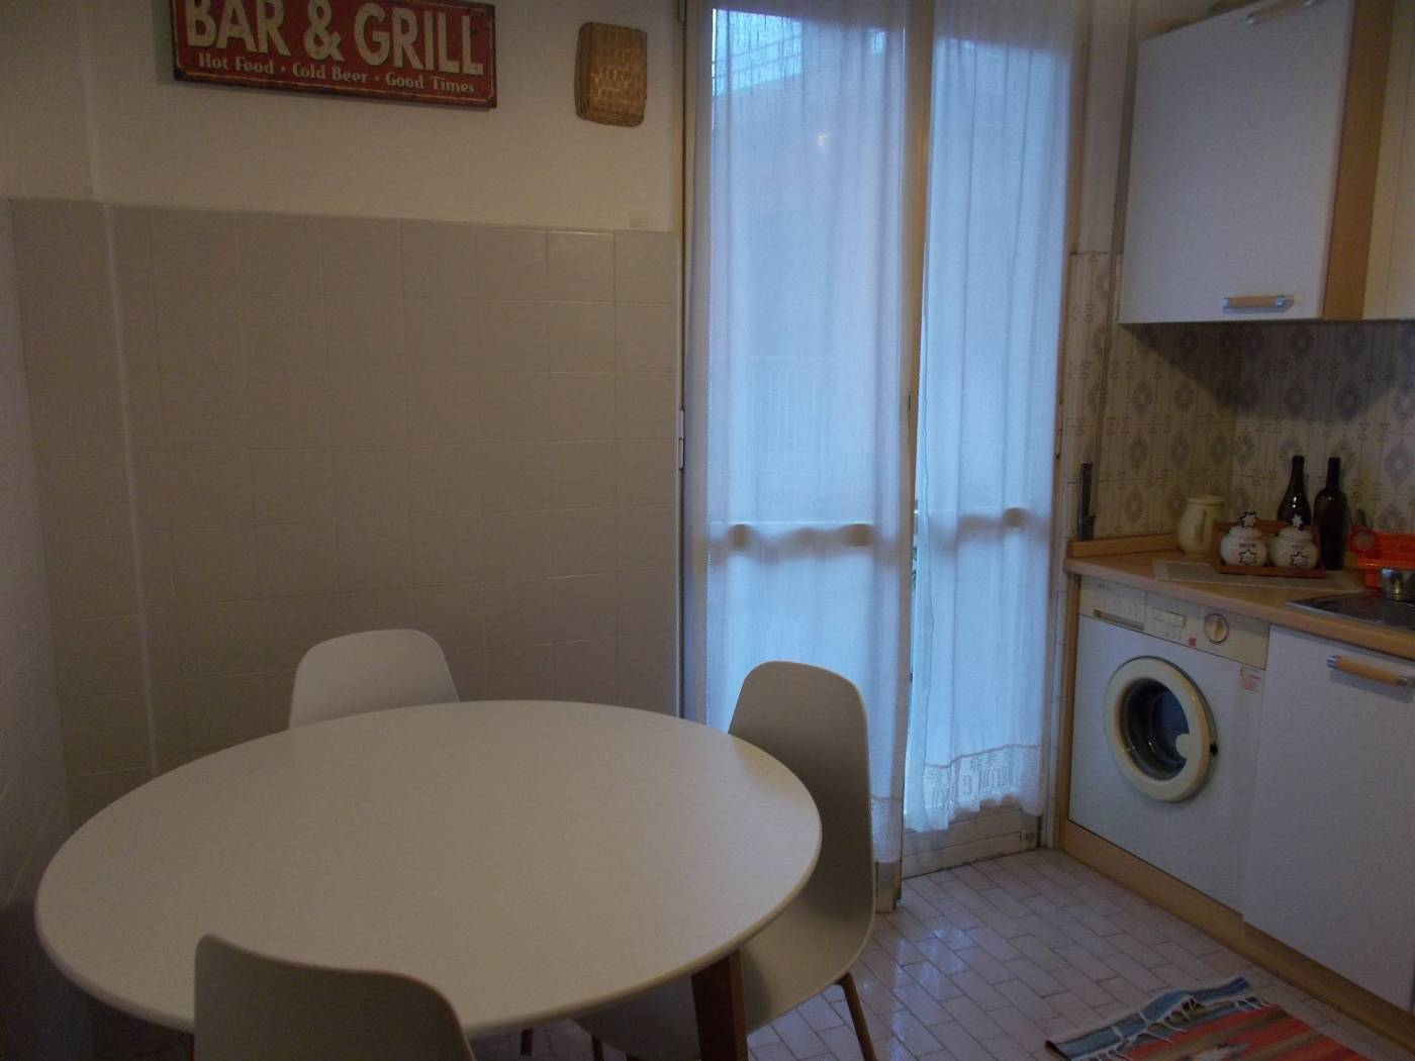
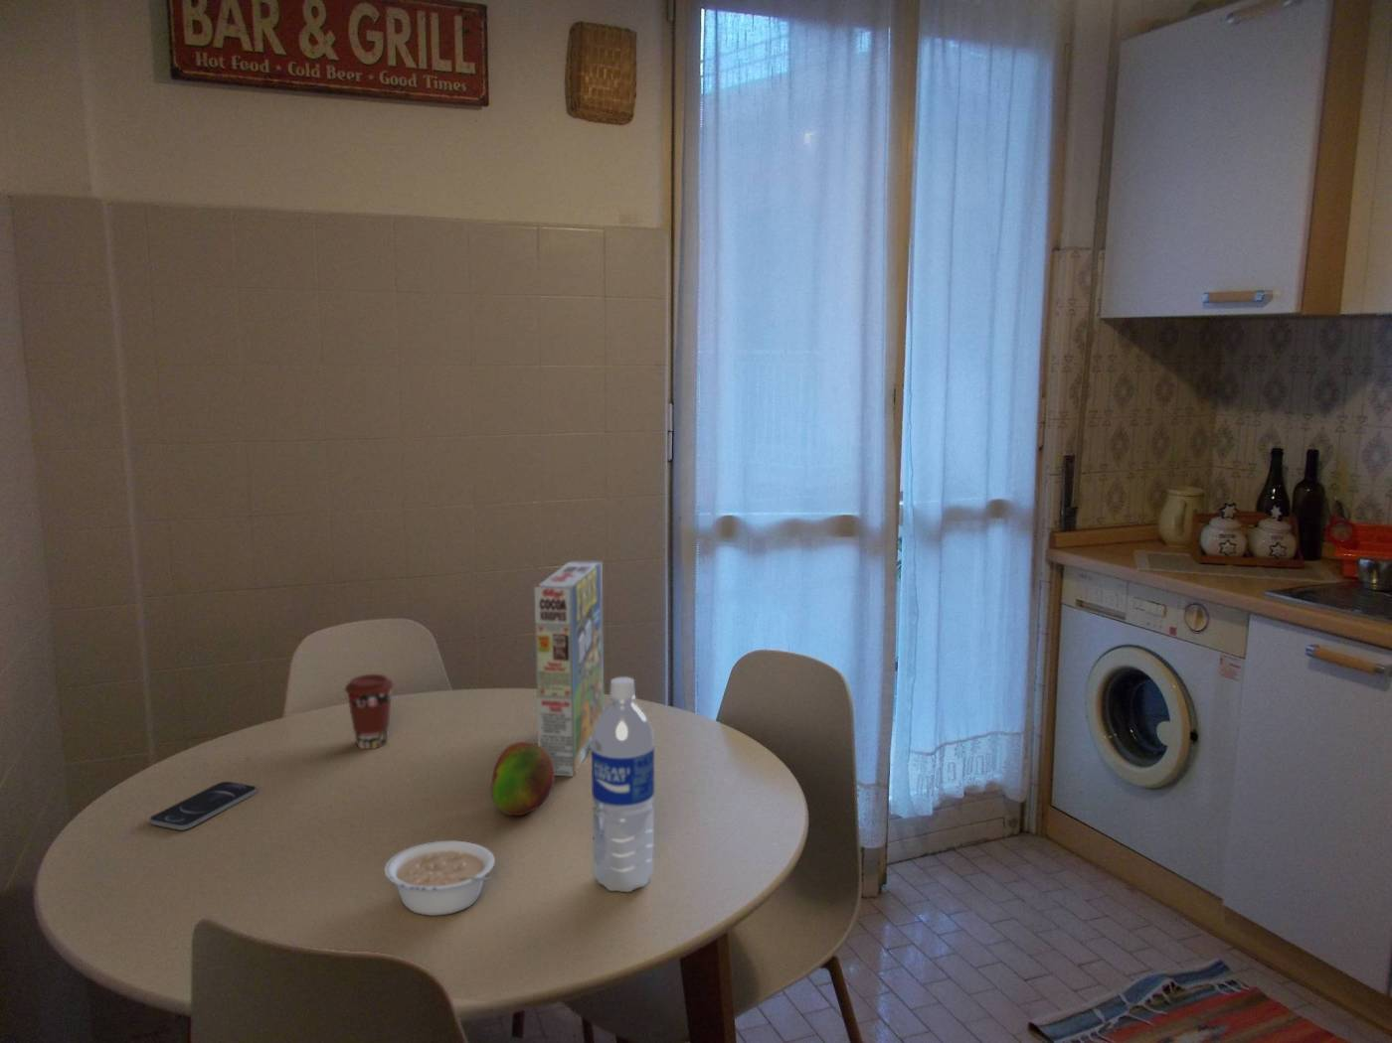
+ legume [384,840,497,917]
+ smartphone [148,781,258,832]
+ cereal box [534,559,605,778]
+ water bottle [591,676,655,893]
+ fruit [490,741,556,816]
+ coffee cup [344,674,395,750]
